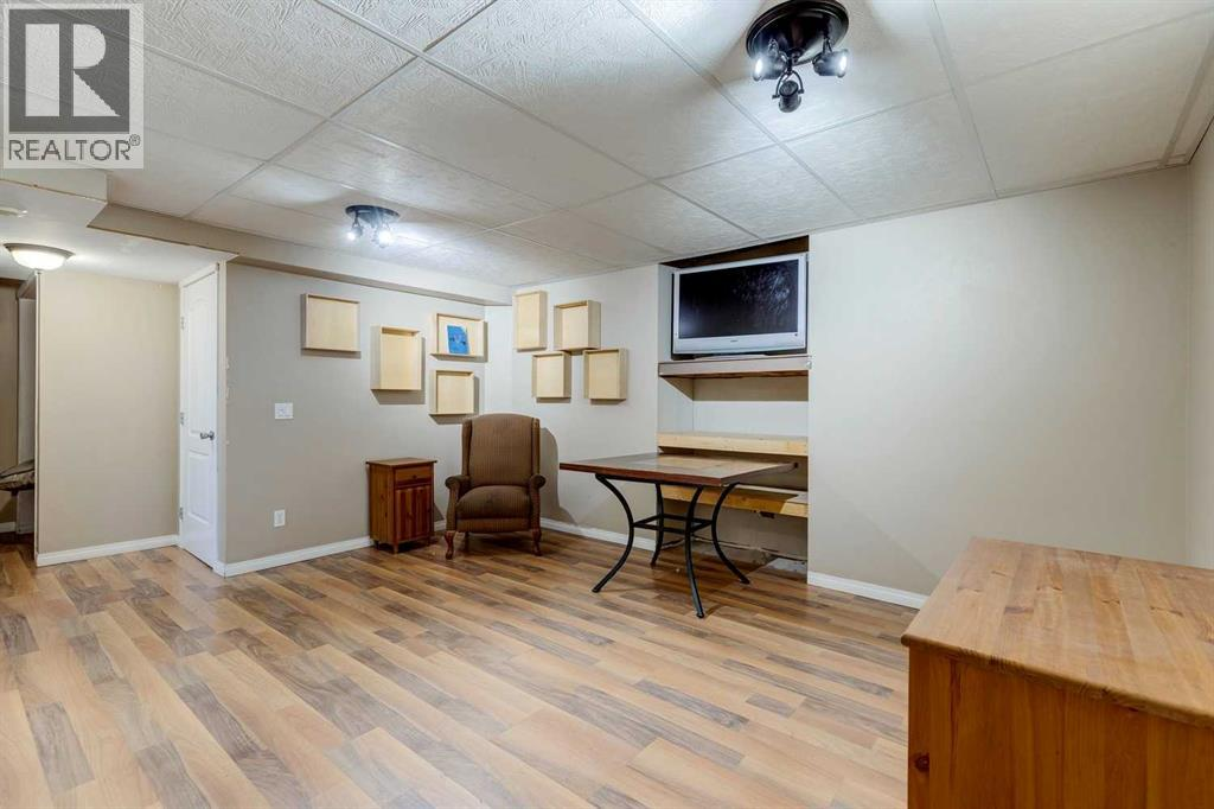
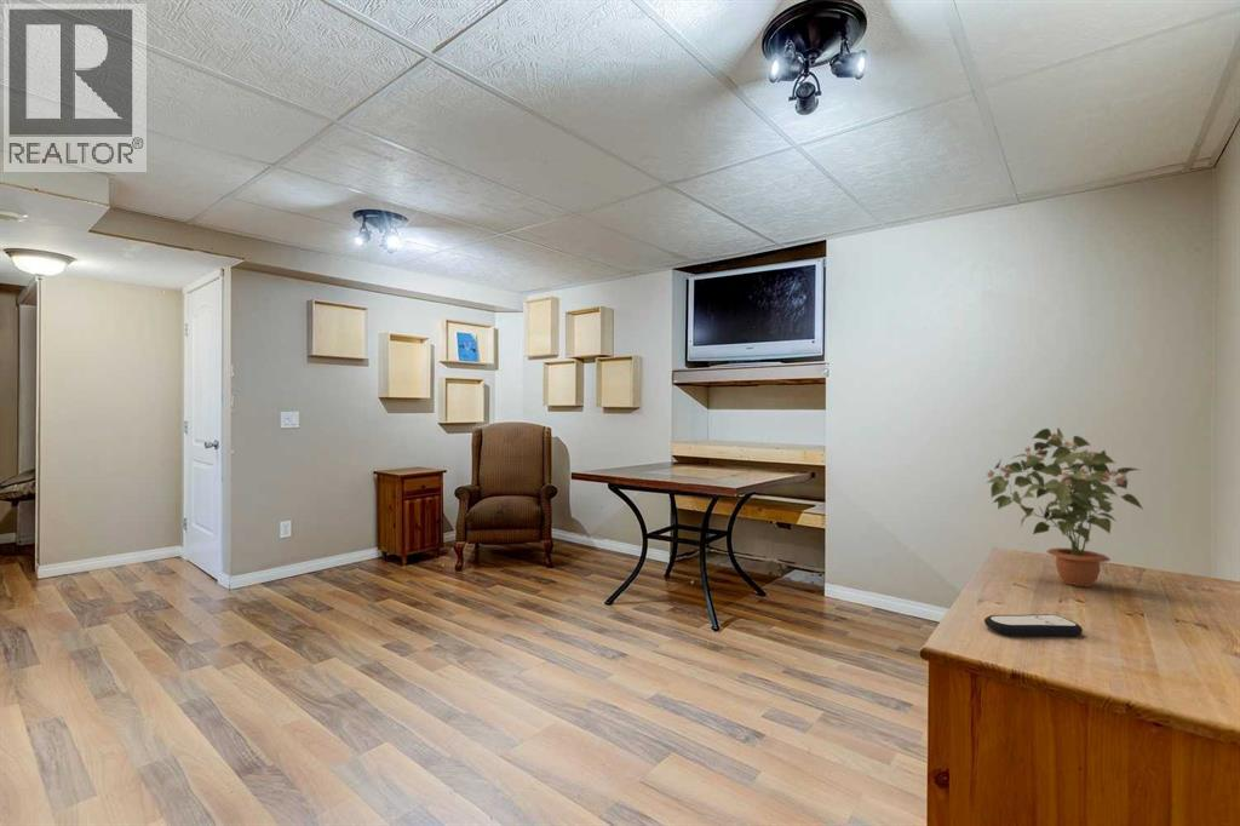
+ remote control [983,613,1084,637]
+ potted plant [986,426,1144,587]
